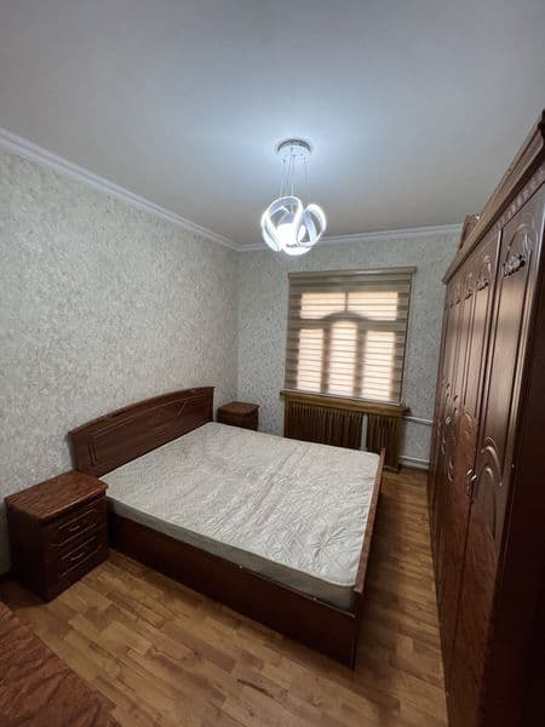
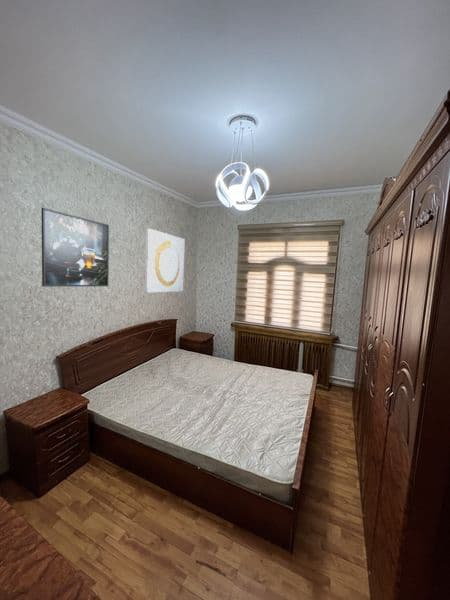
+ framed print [41,207,110,288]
+ wall art [144,227,186,294]
